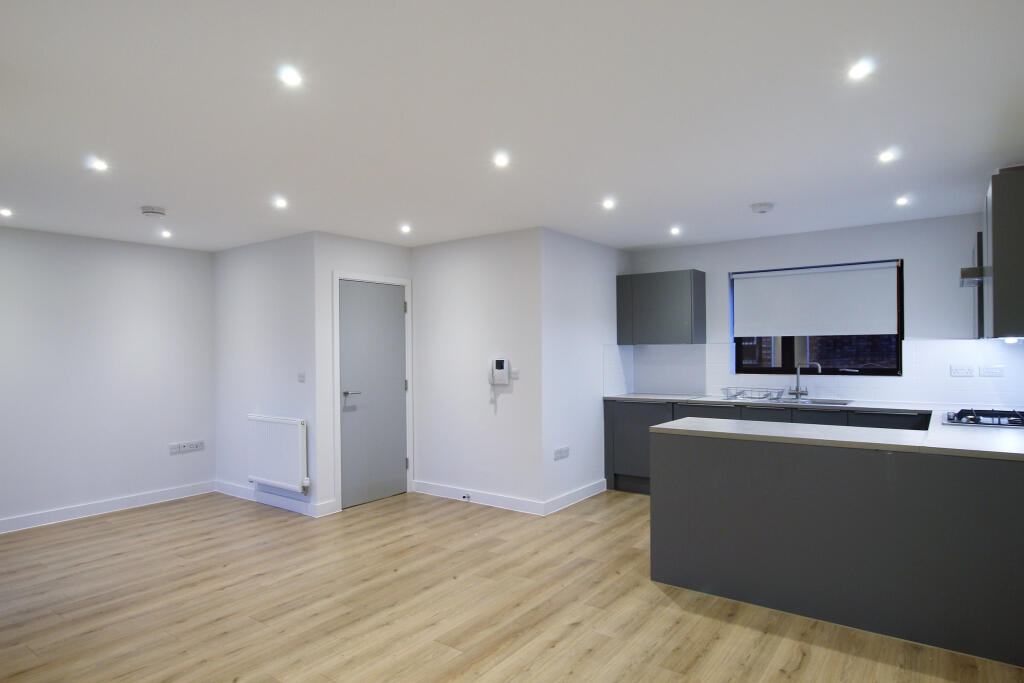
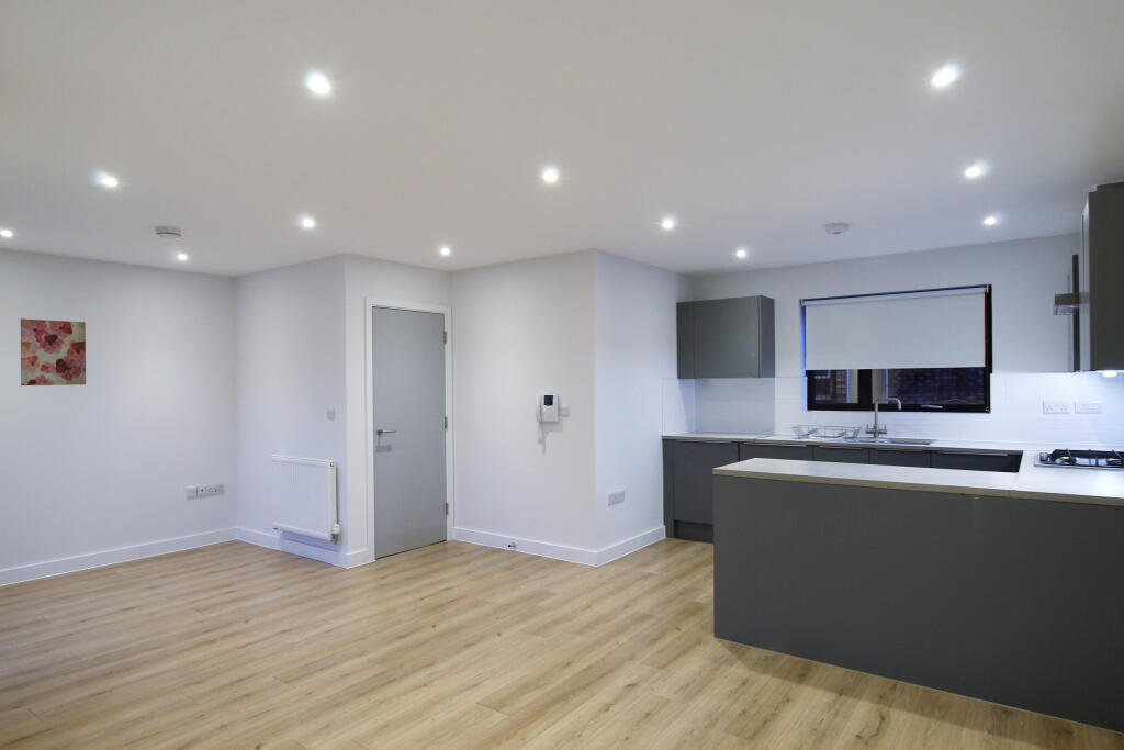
+ wall art [20,317,87,387]
